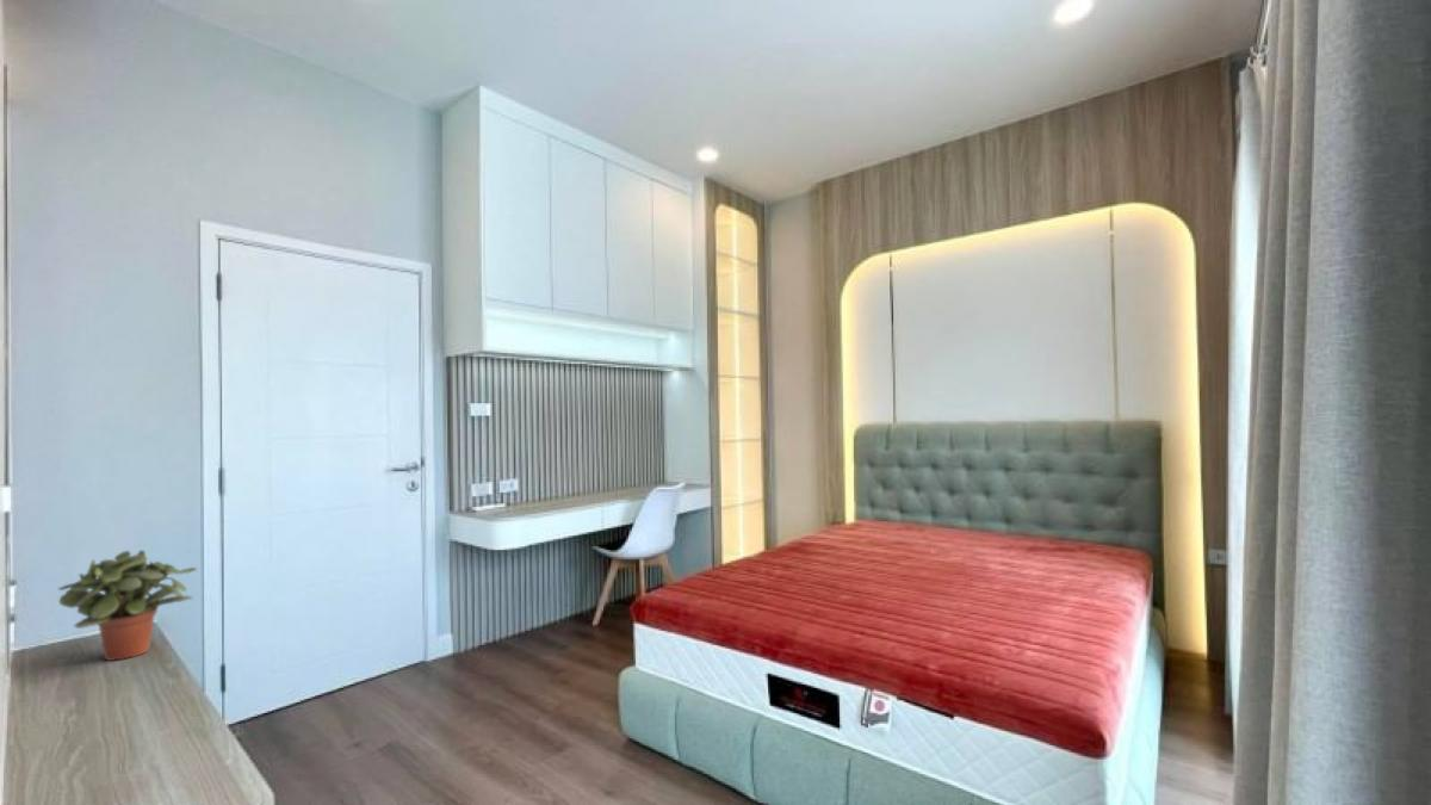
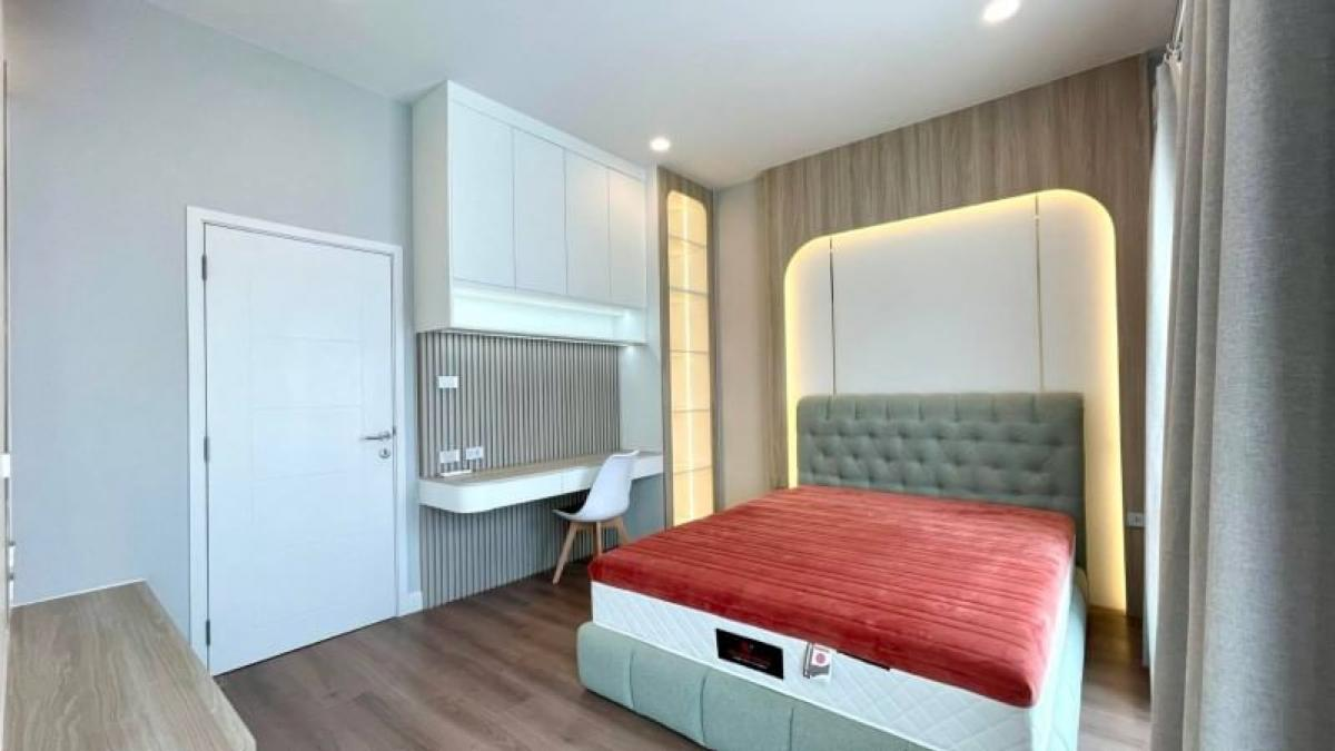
- potted plant [56,549,199,662]
